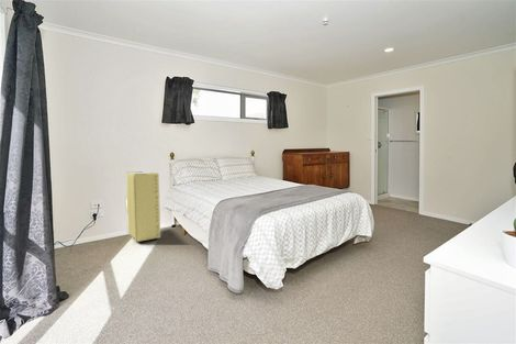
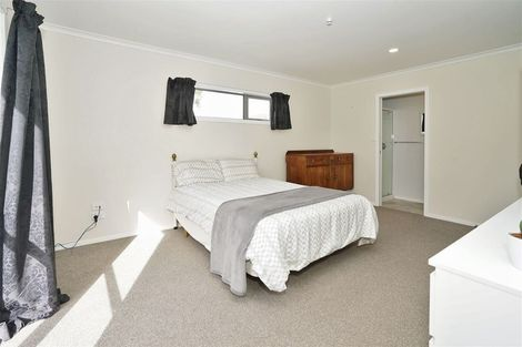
- laundry hamper [125,171,161,243]
